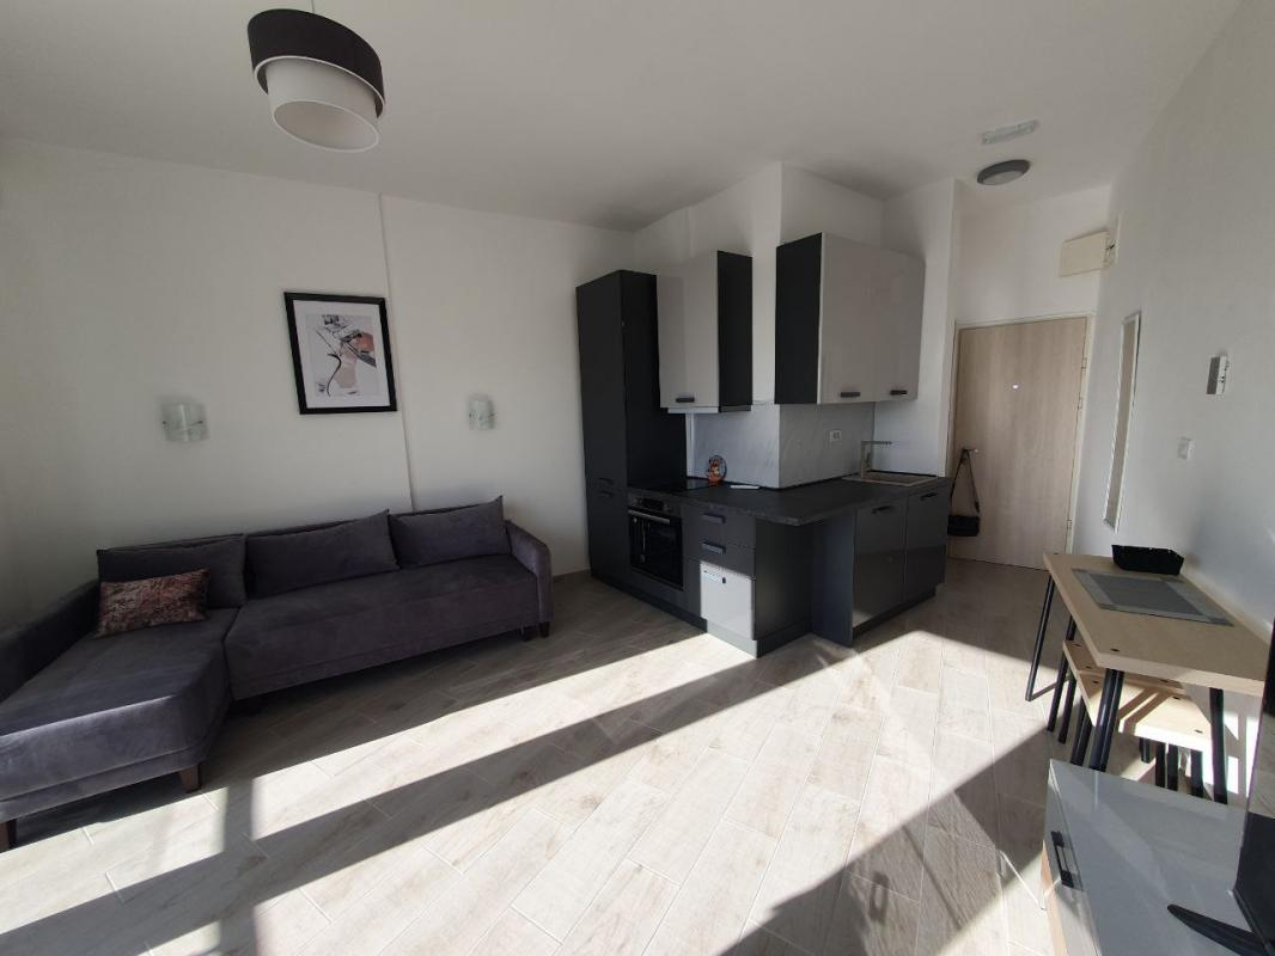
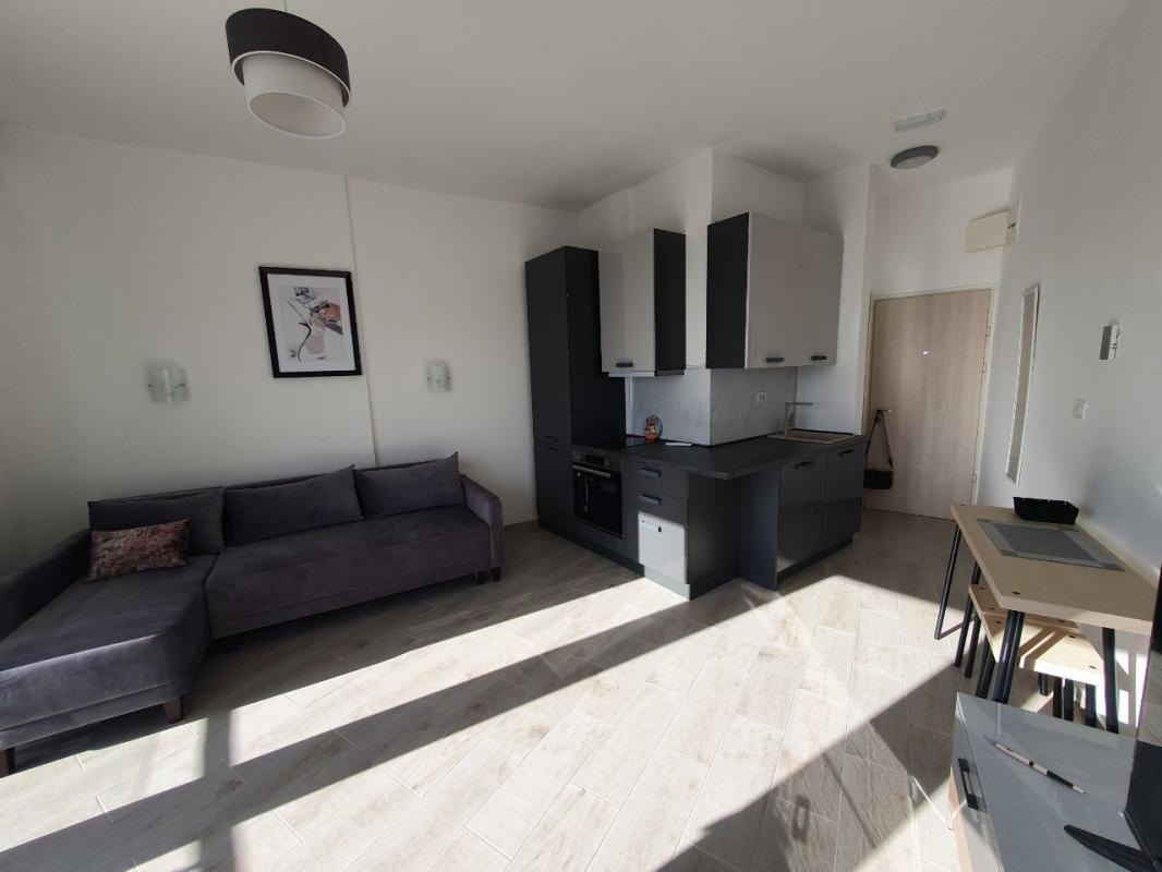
+ pen [994,742,1088,795]
